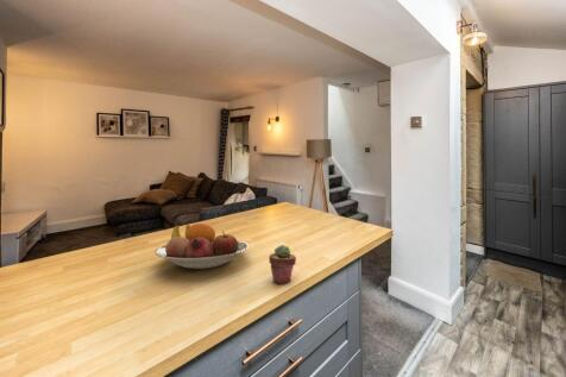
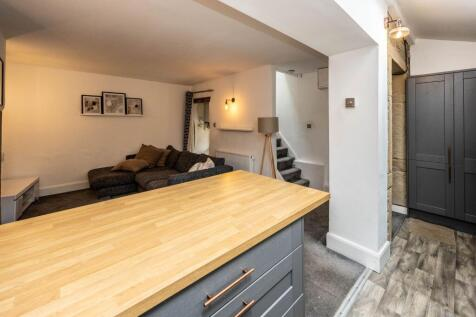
- potted succulent [268,244,297,284]
- fruit bowl [153,222,250,270]
